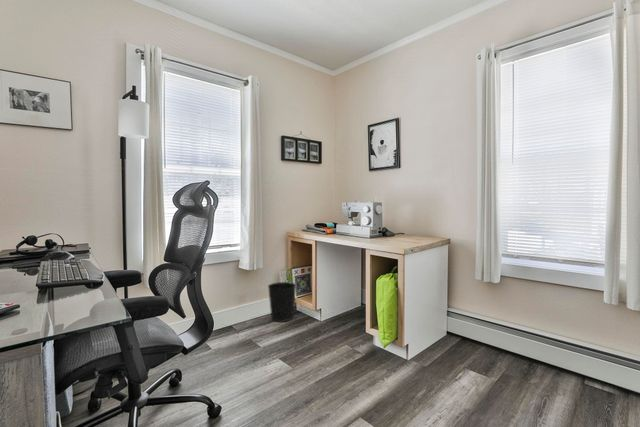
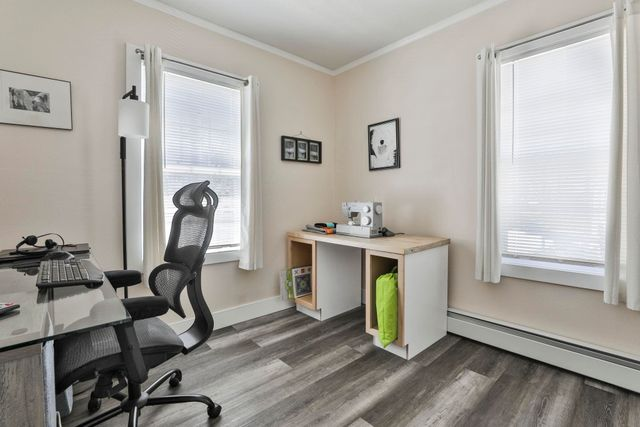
- wastebasket [267,281,297,323]
